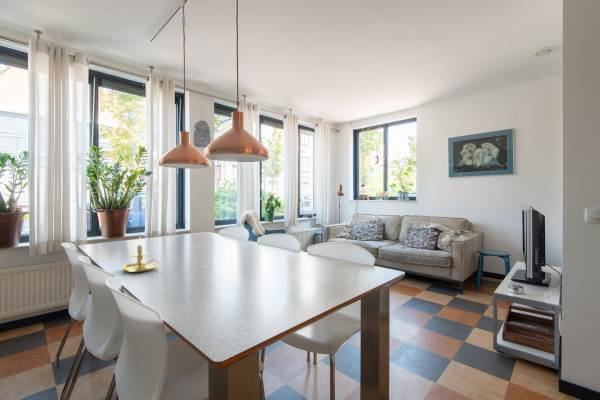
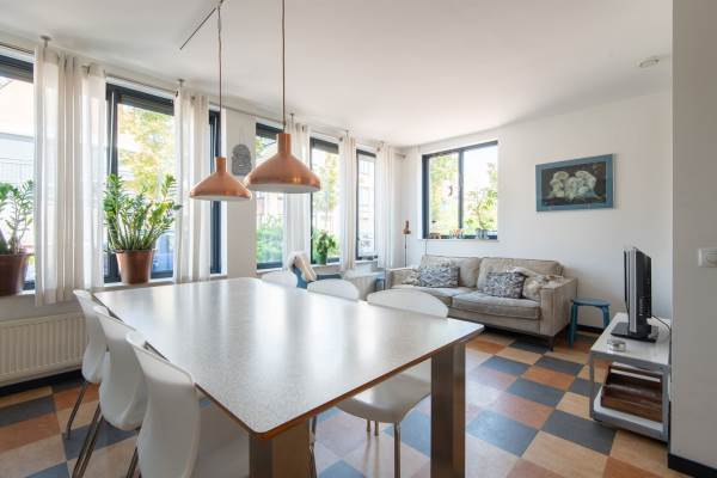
- candle holder [121,236,162,273]
